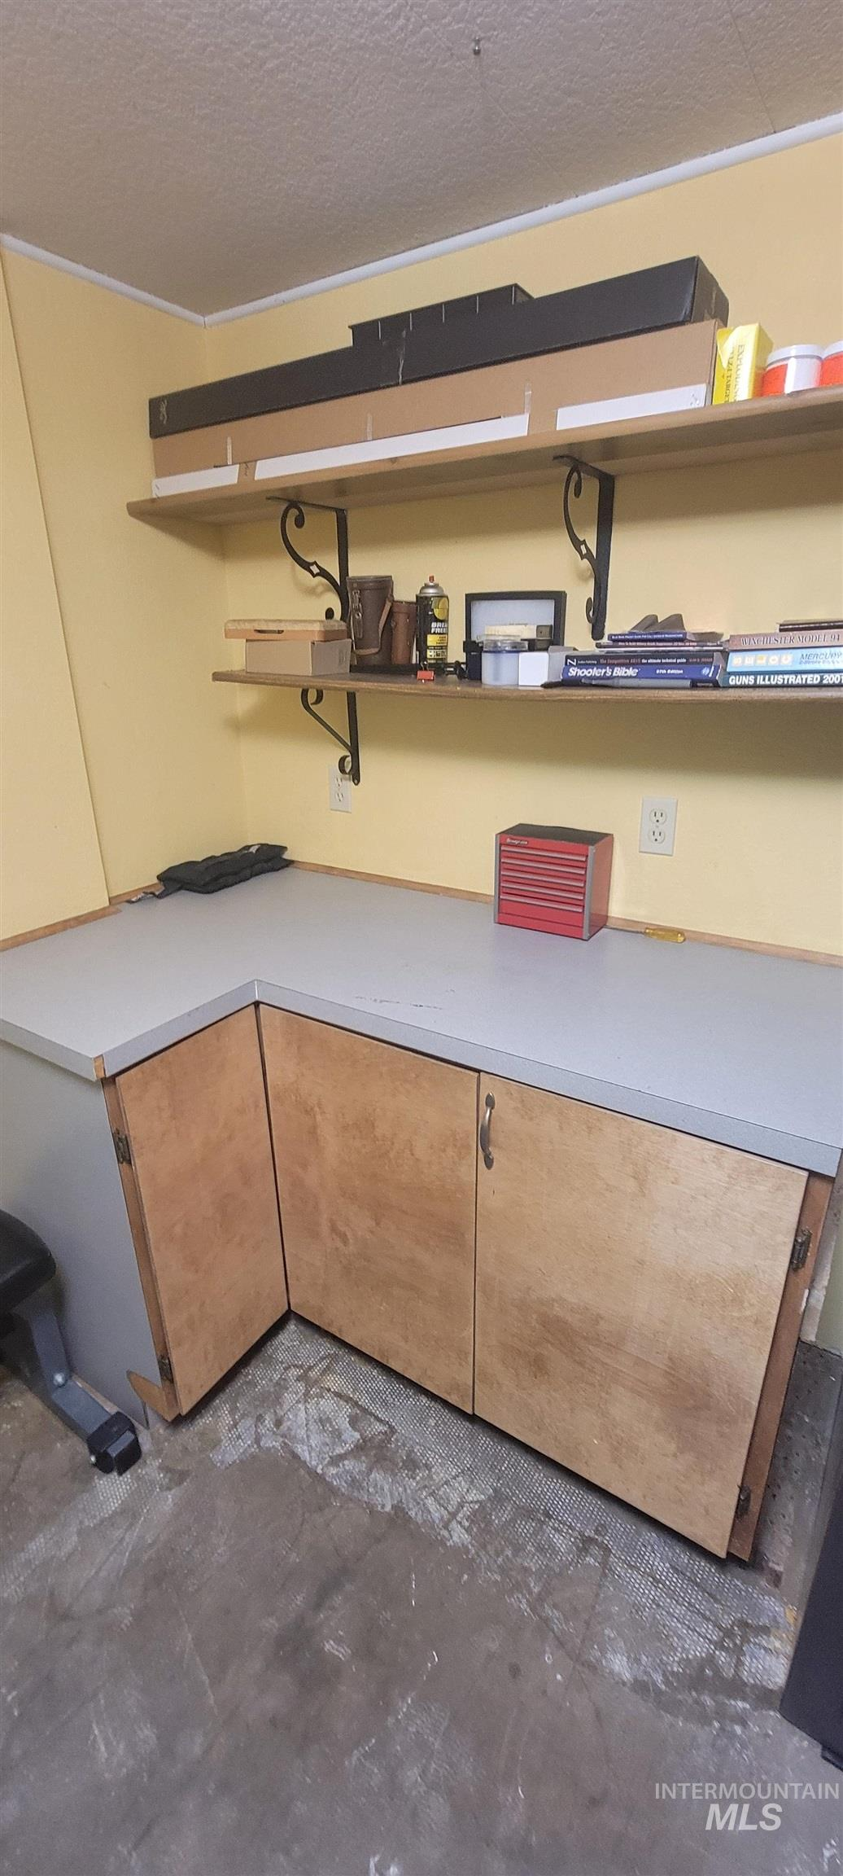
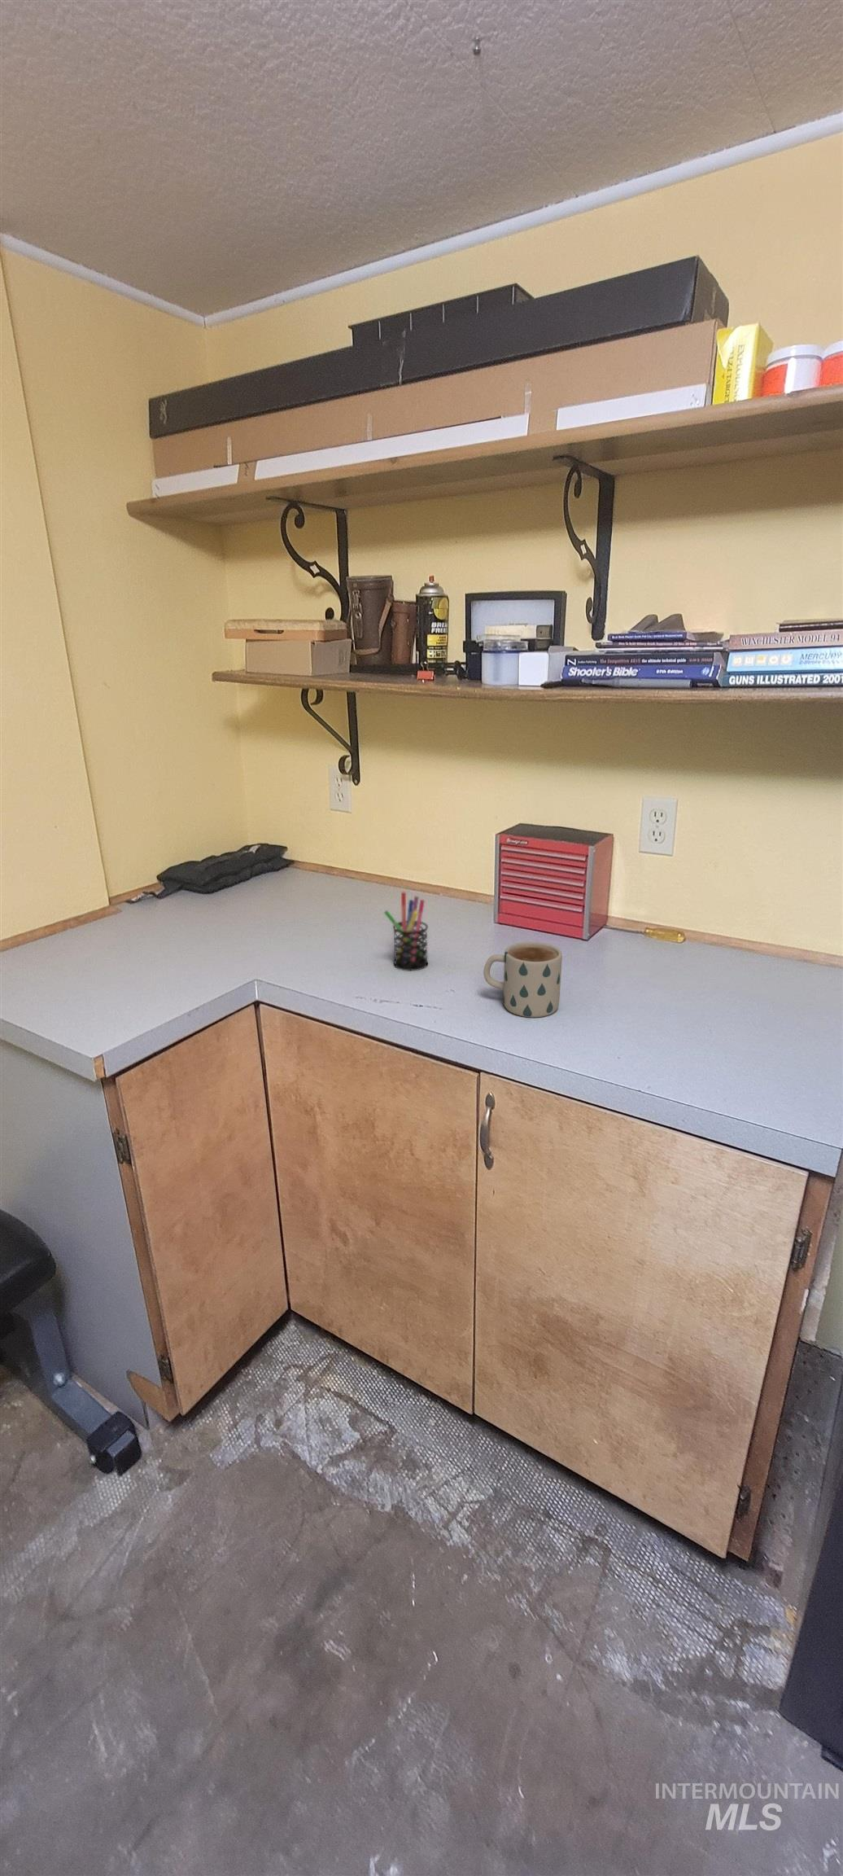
+ mug [483,942,563,1018]
+ pen holder [384,891,429,972]
